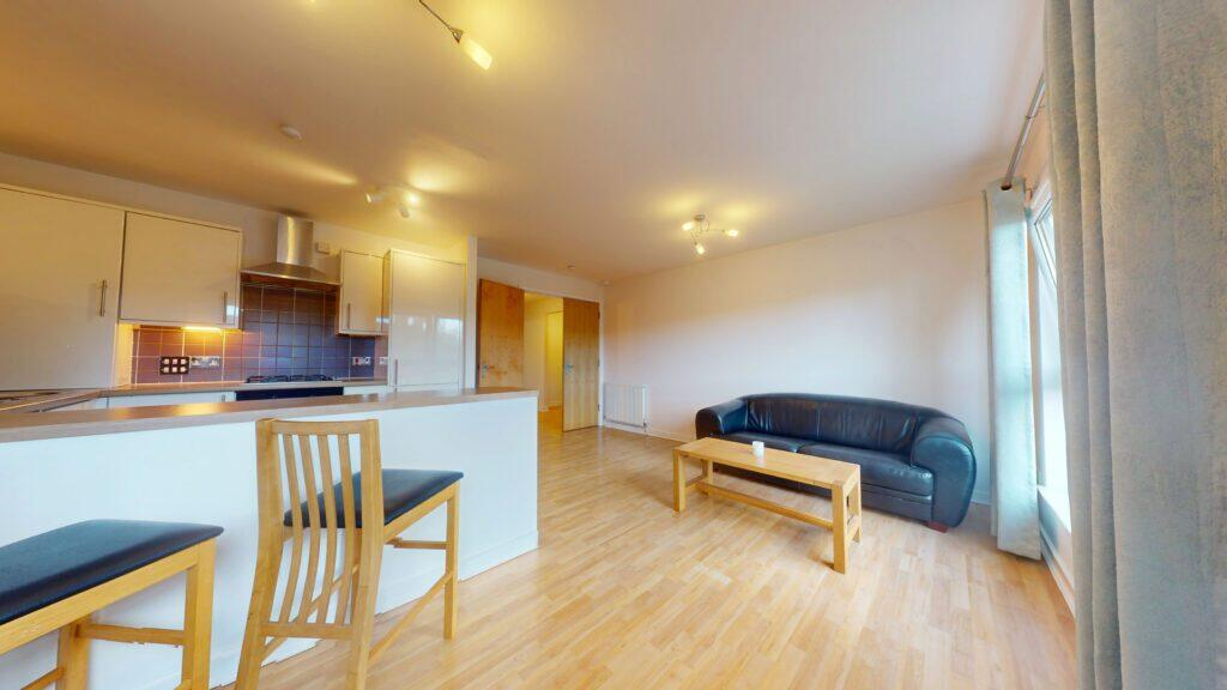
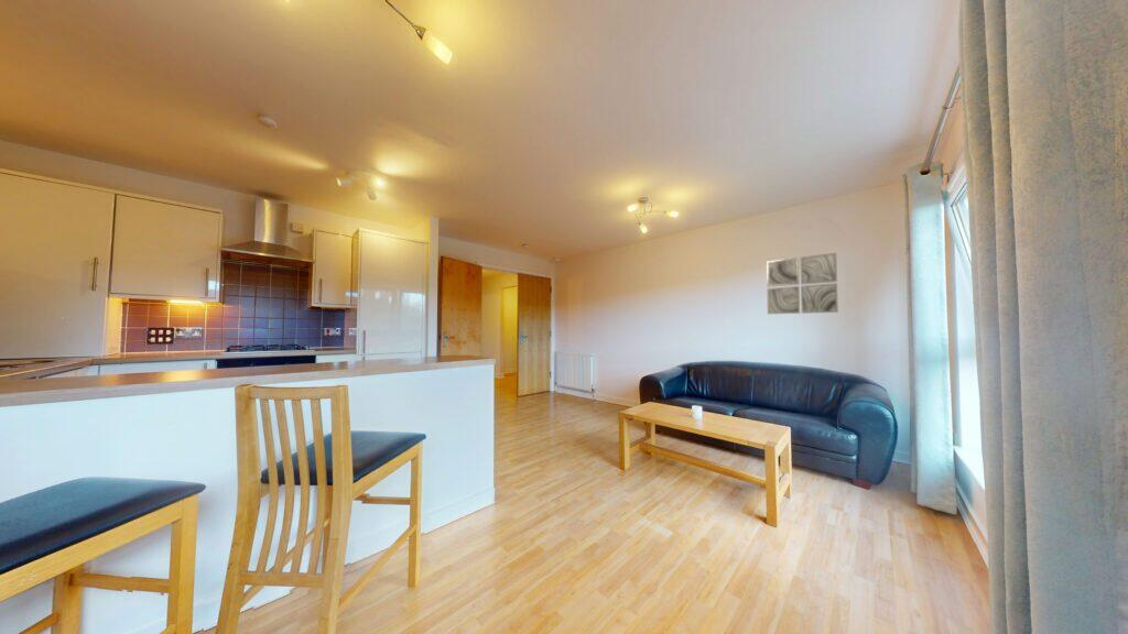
+ wall art [766,252,839,315]
